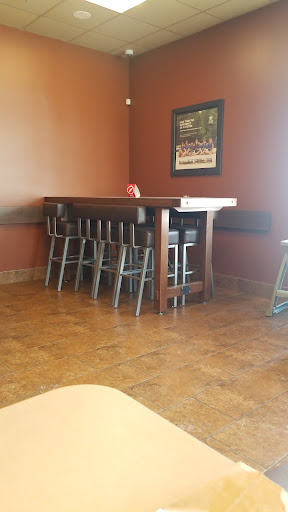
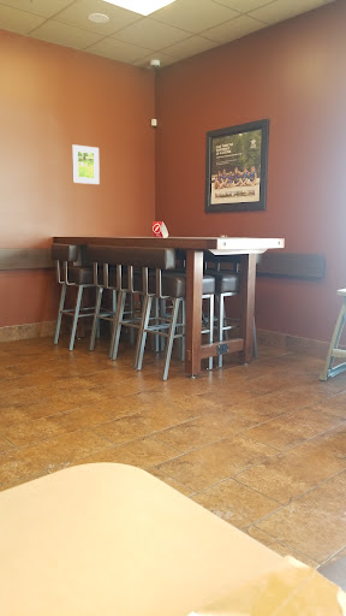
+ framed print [71,143,101,185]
